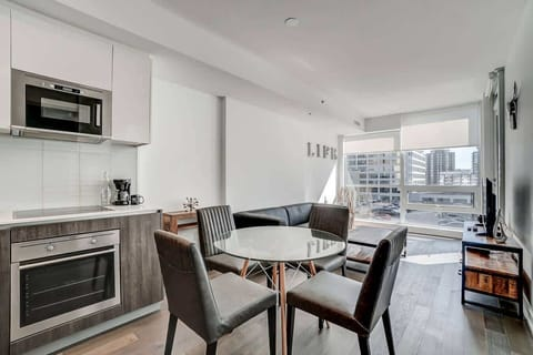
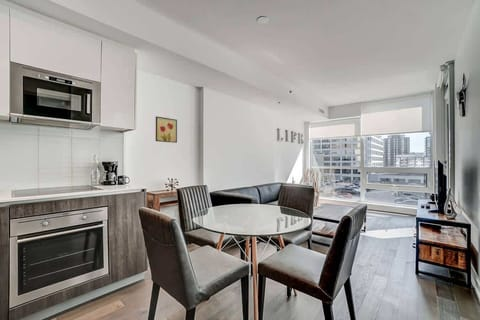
+ wall art [155,115,178,144]
